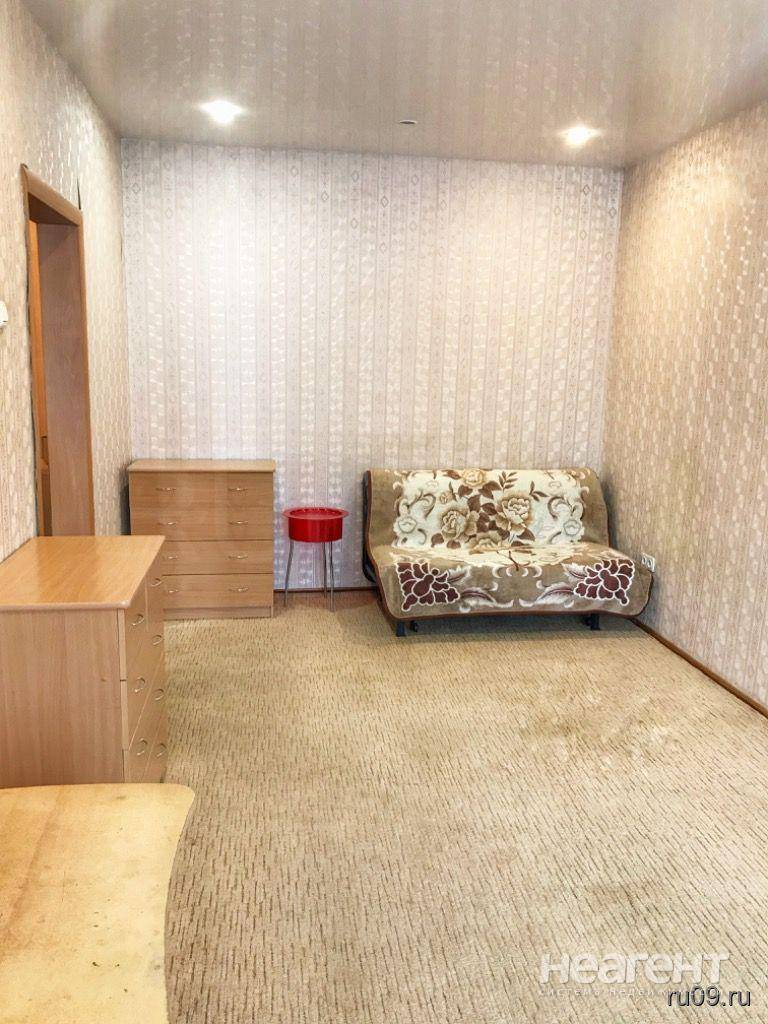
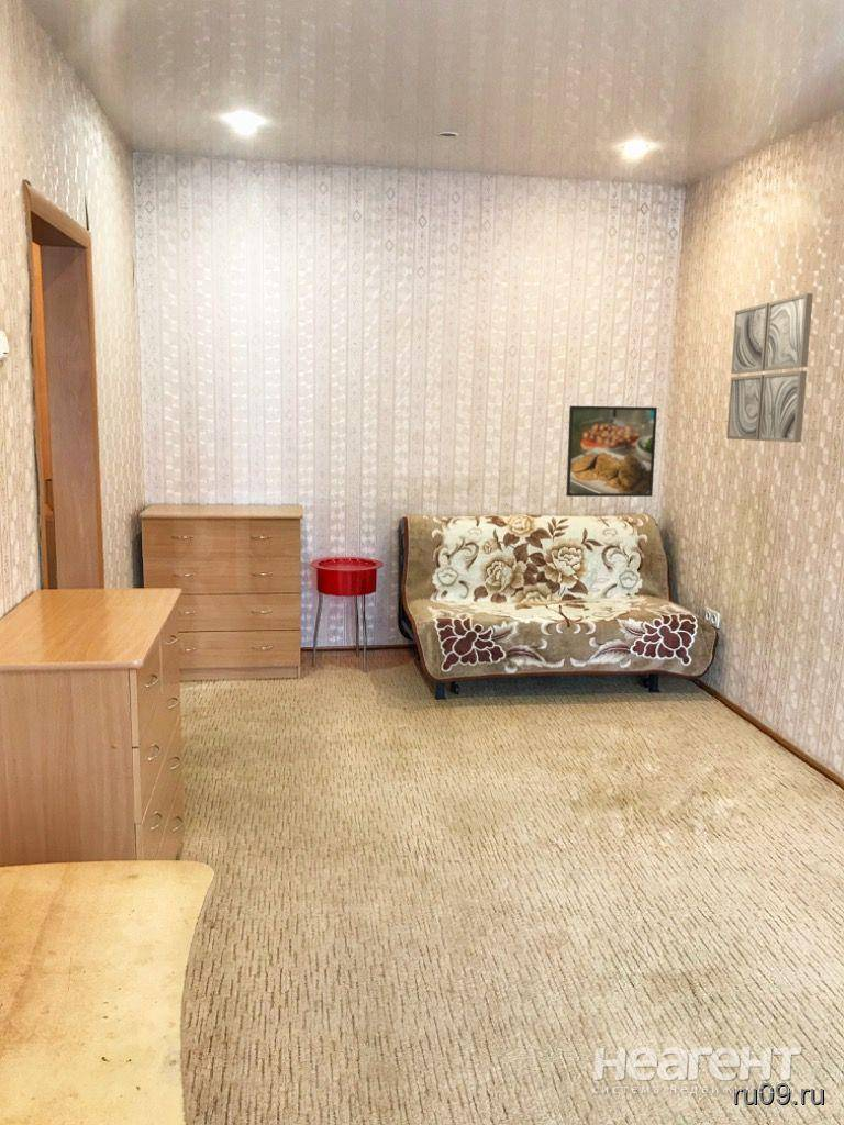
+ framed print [565,405,658,498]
+ wall art [725,292,814,443]
